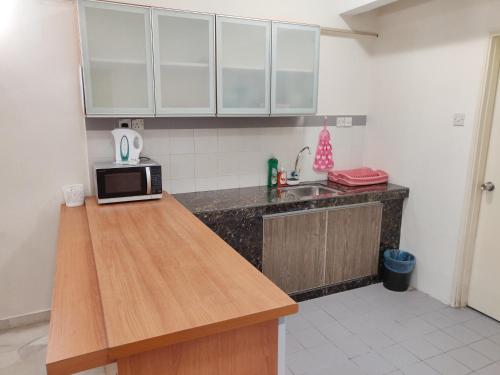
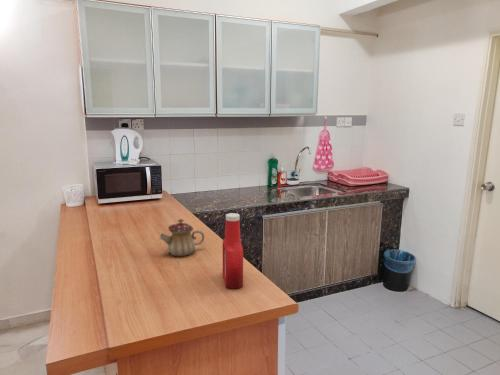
+ teapot [159,218,206,257]
+ soap bottle [222,212,244,290]
